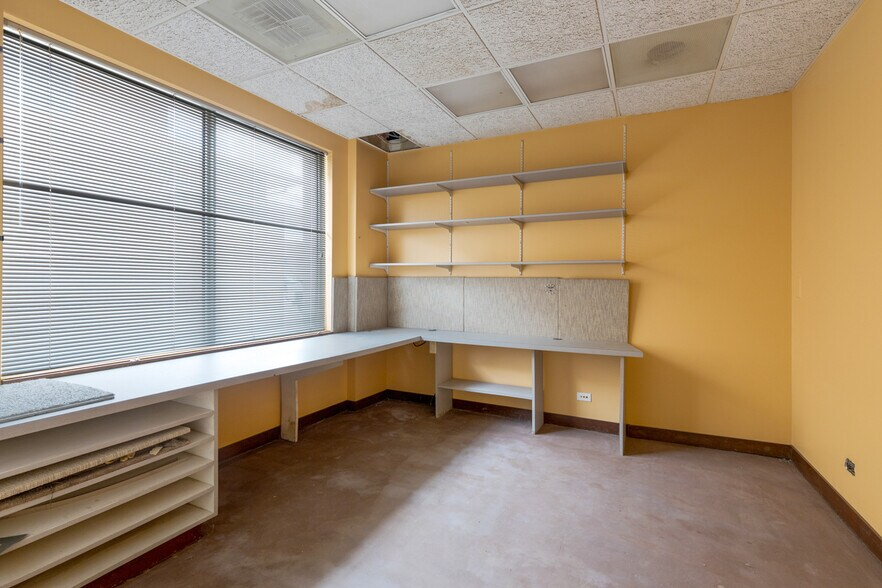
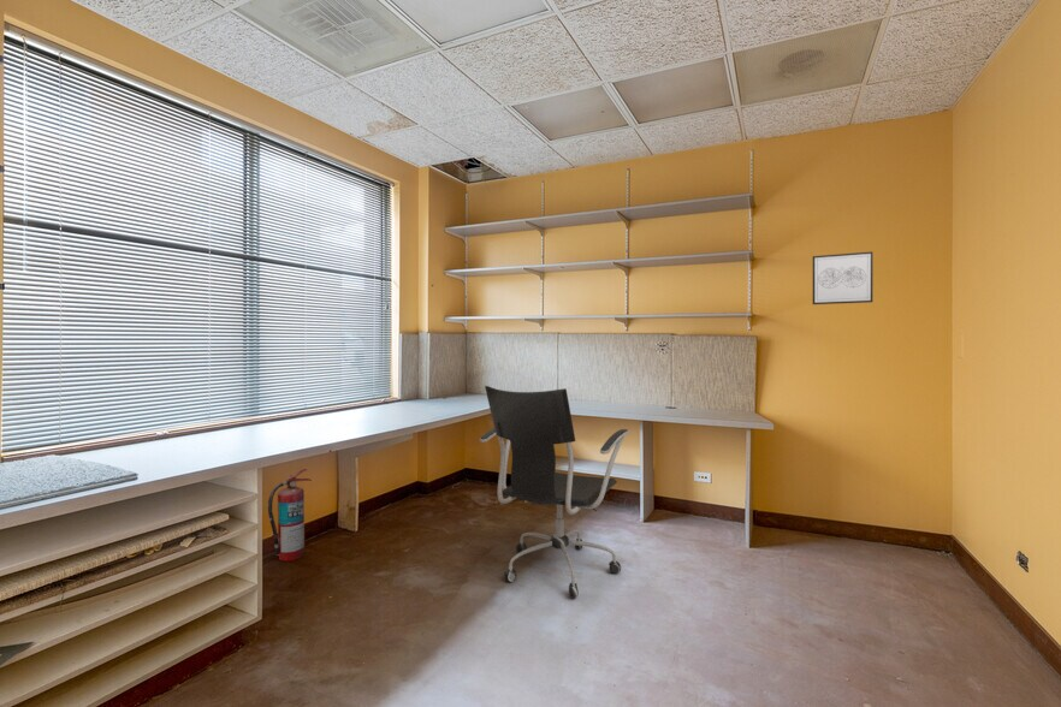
+ office chair [479,385,630,599]
+ wall art [811,250,873,305]
+ fire extinguisher [267,468,313,563]
